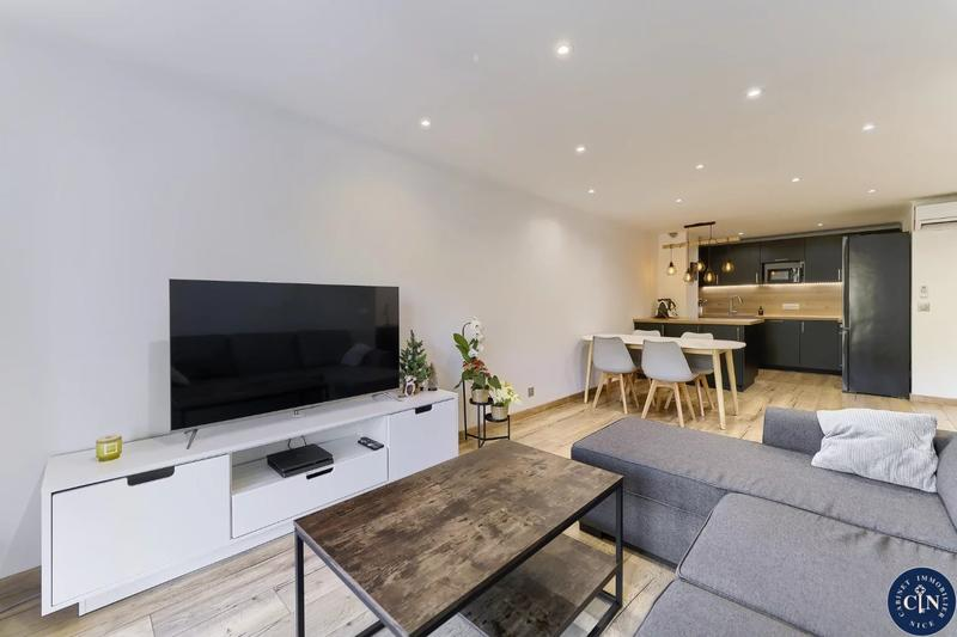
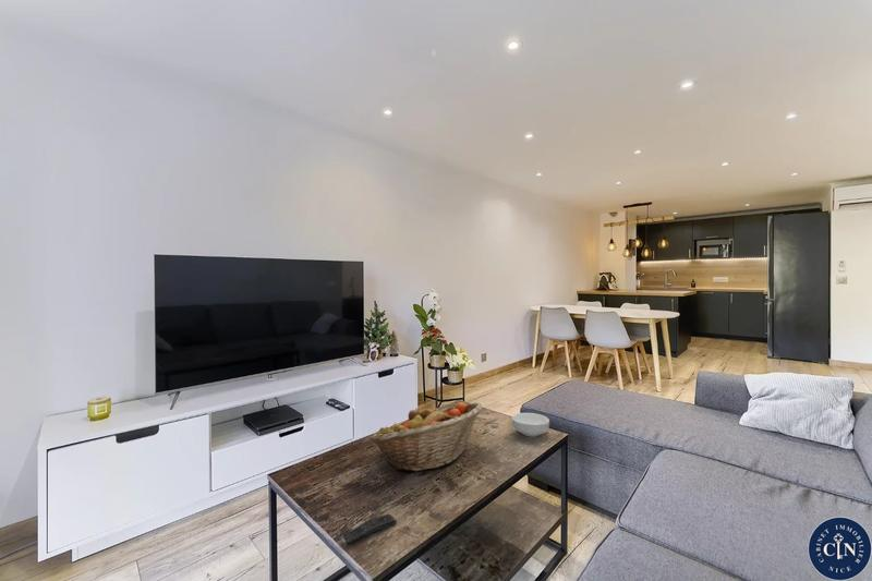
+ fruit basket [368,401,483,472]
+ remote control [340,513,398,545]
+ cereal bowl [511,412,550,437]
